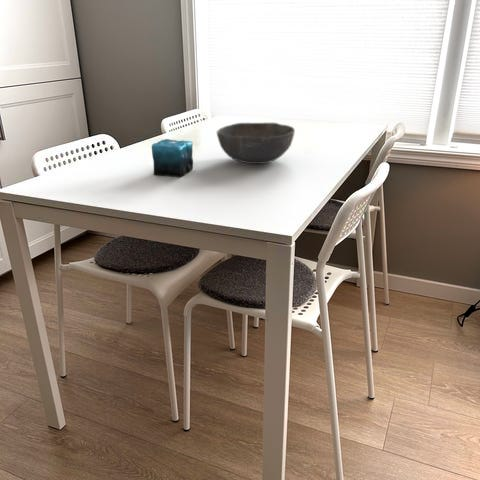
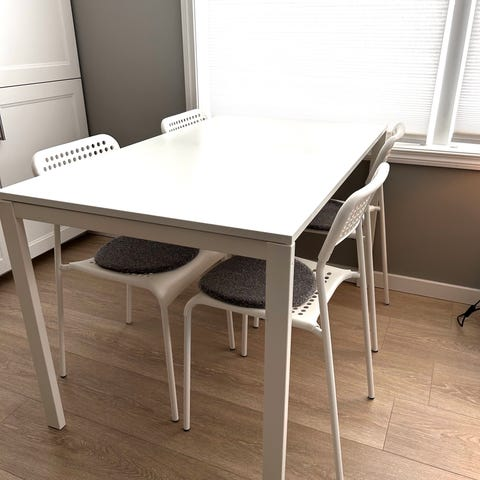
- bowl [216,122,296,165]
- candle [151,128,194,178]
